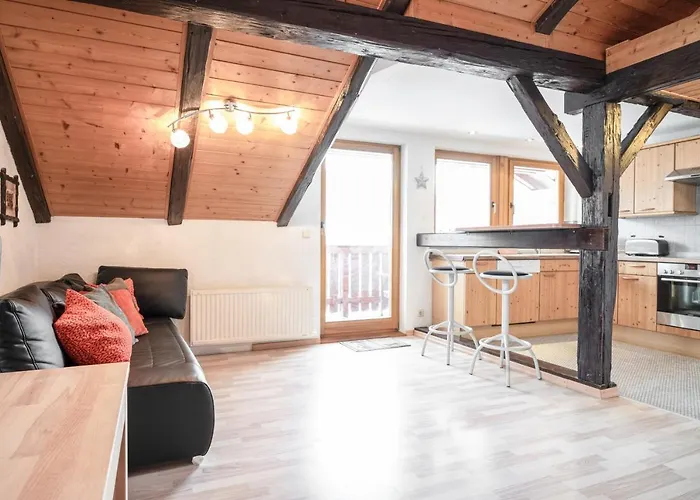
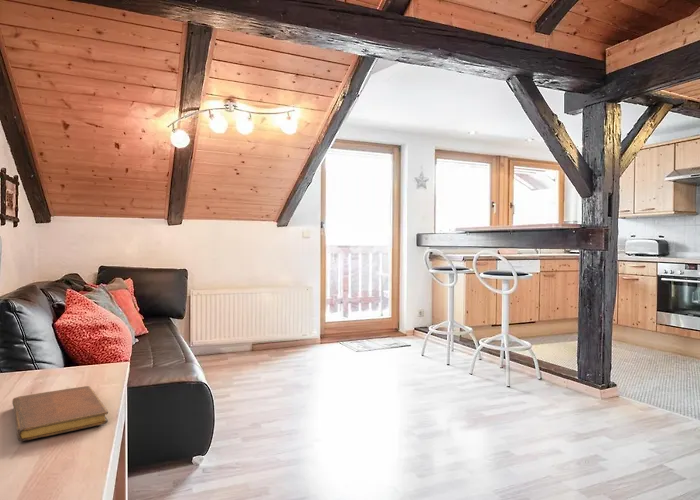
+ notebook [11,385,109,442]
